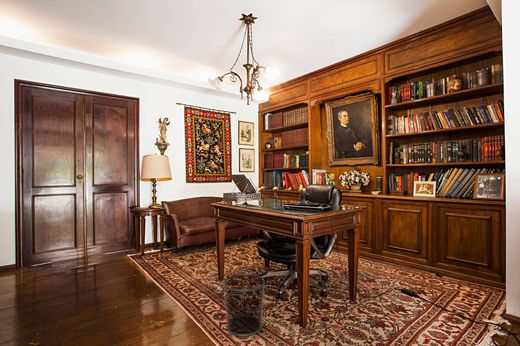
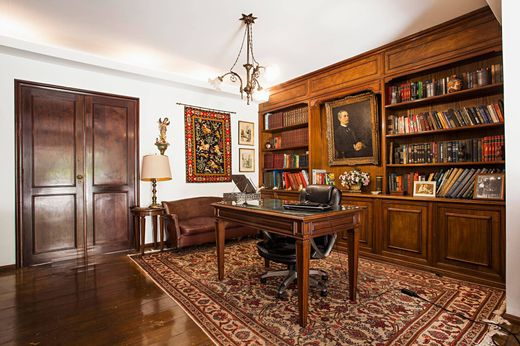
- waste bin [222,273,266,337]
